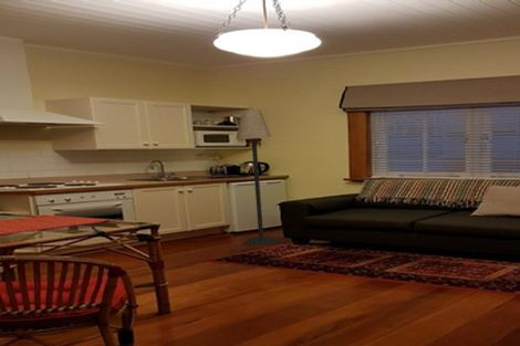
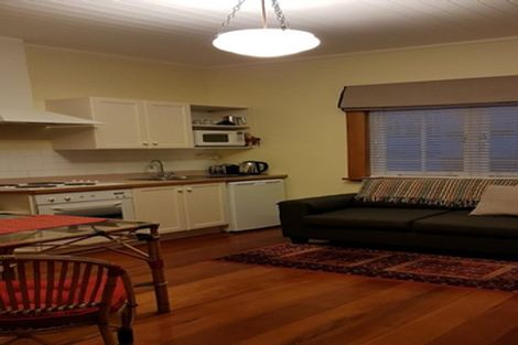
- floor lamp [235,109,280,247]
